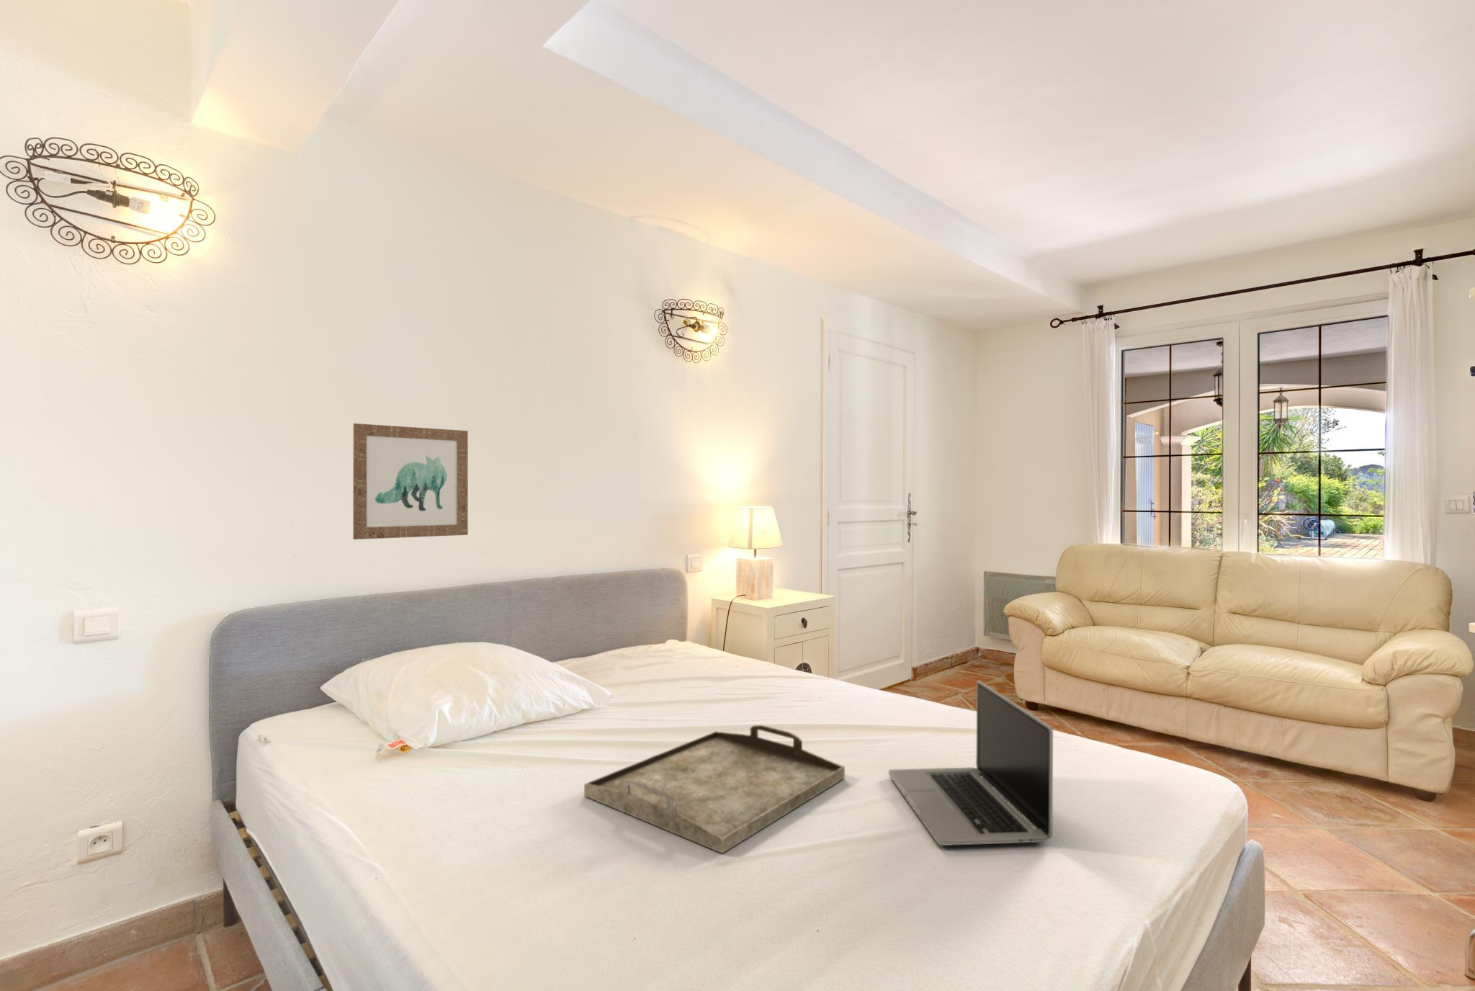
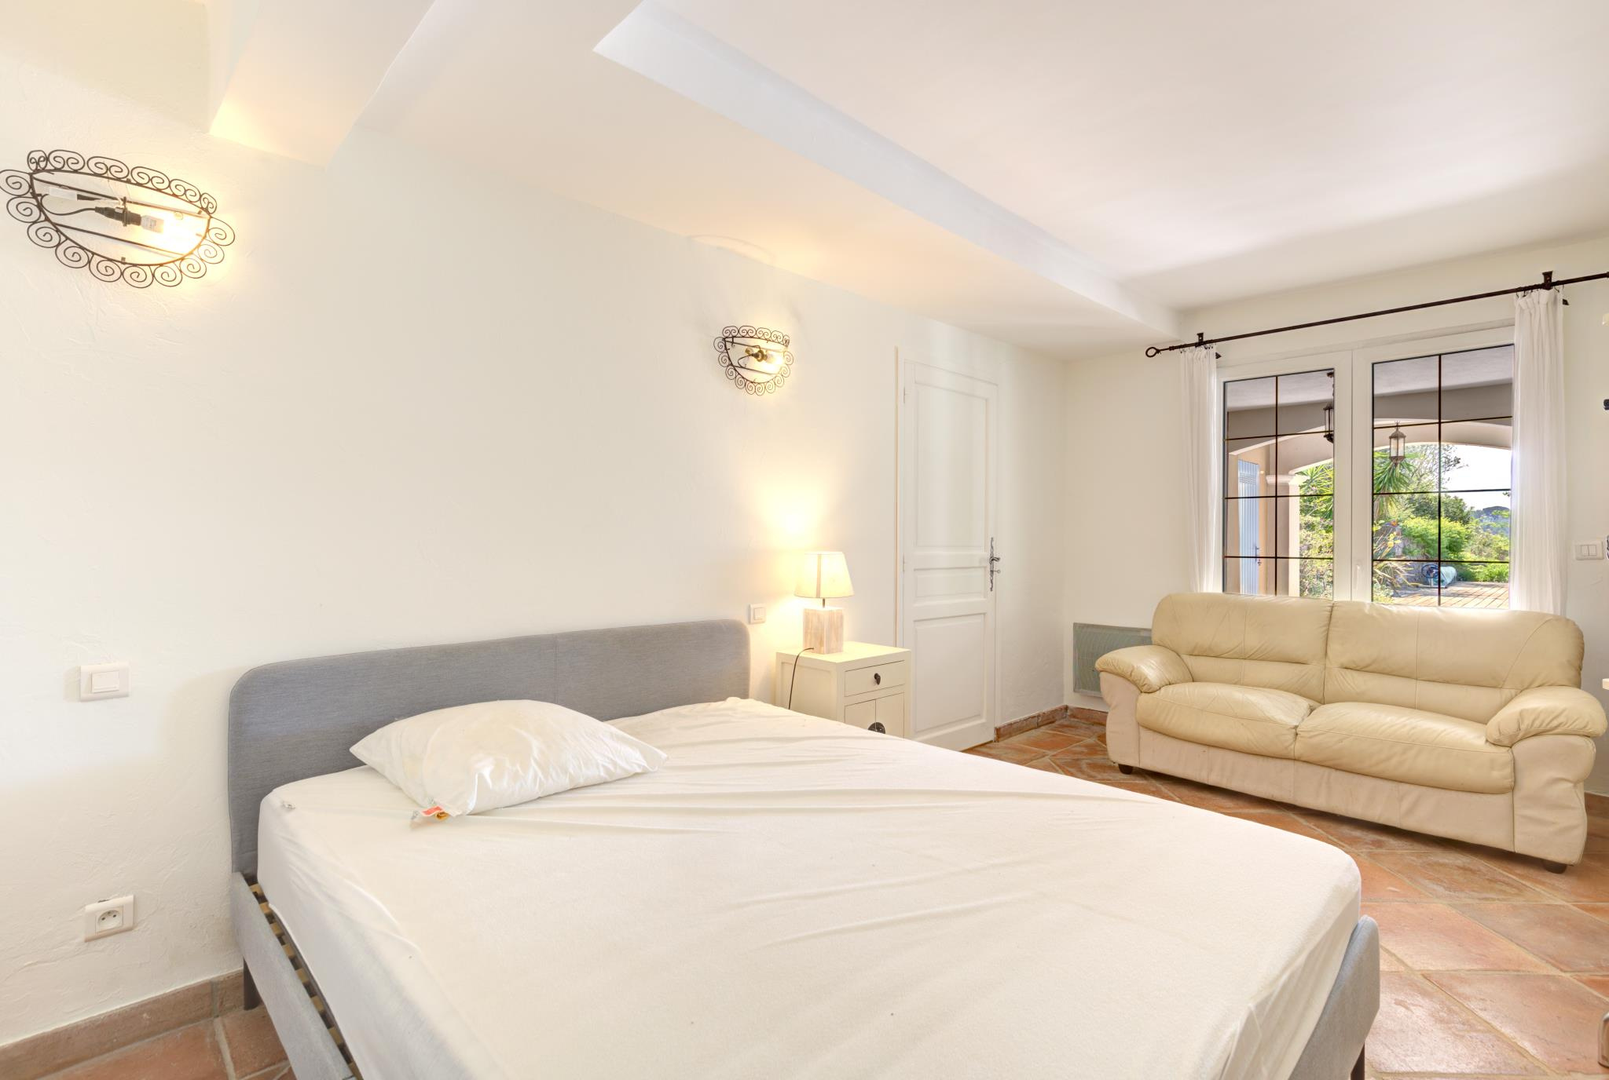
- wall art [353,423,469,540]
- laptop [888,680,1054,846]
- serving tray [584,724,846,854]
